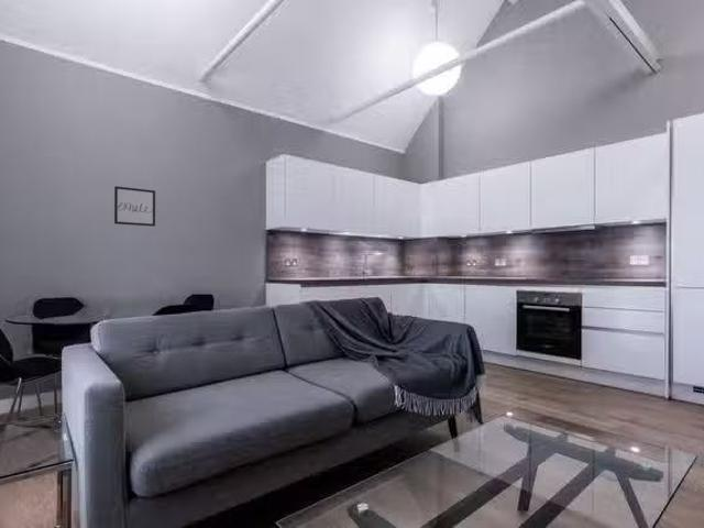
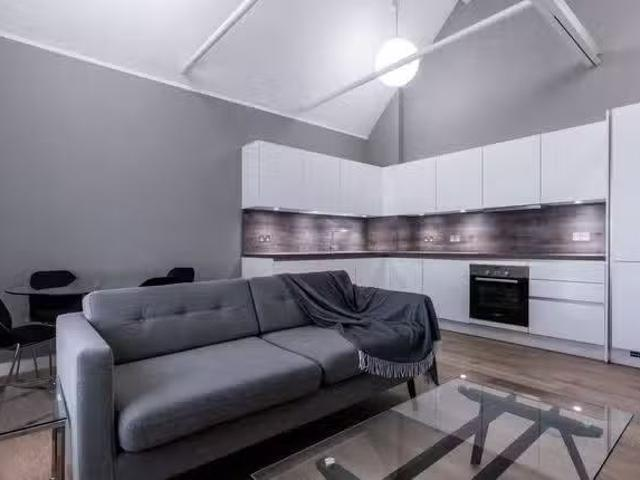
- wall art [113,185,156,228]
